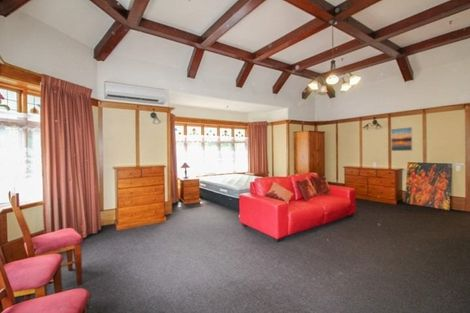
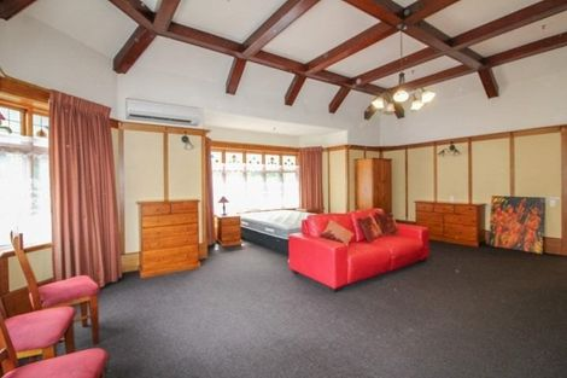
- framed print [390,126,413,152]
